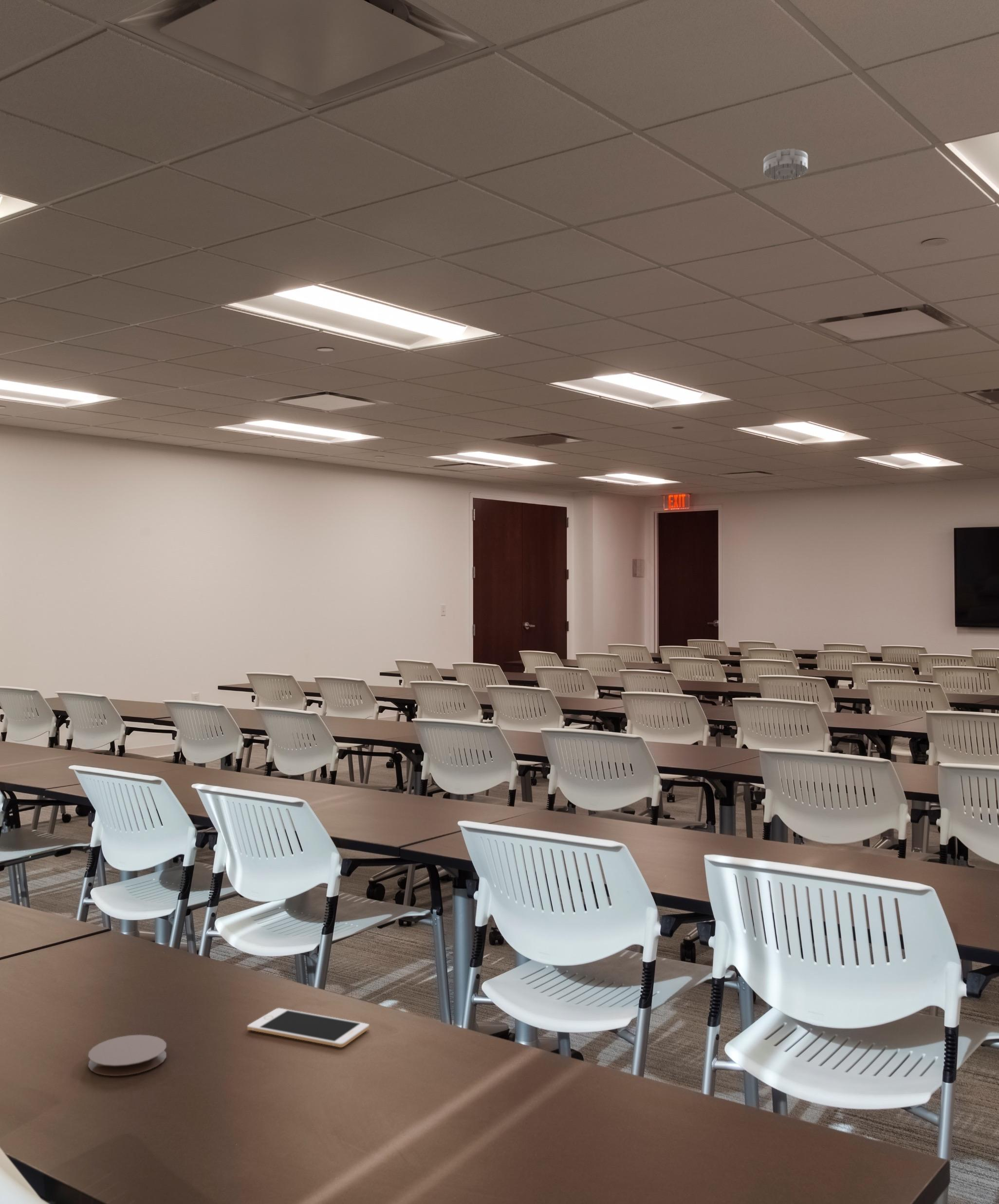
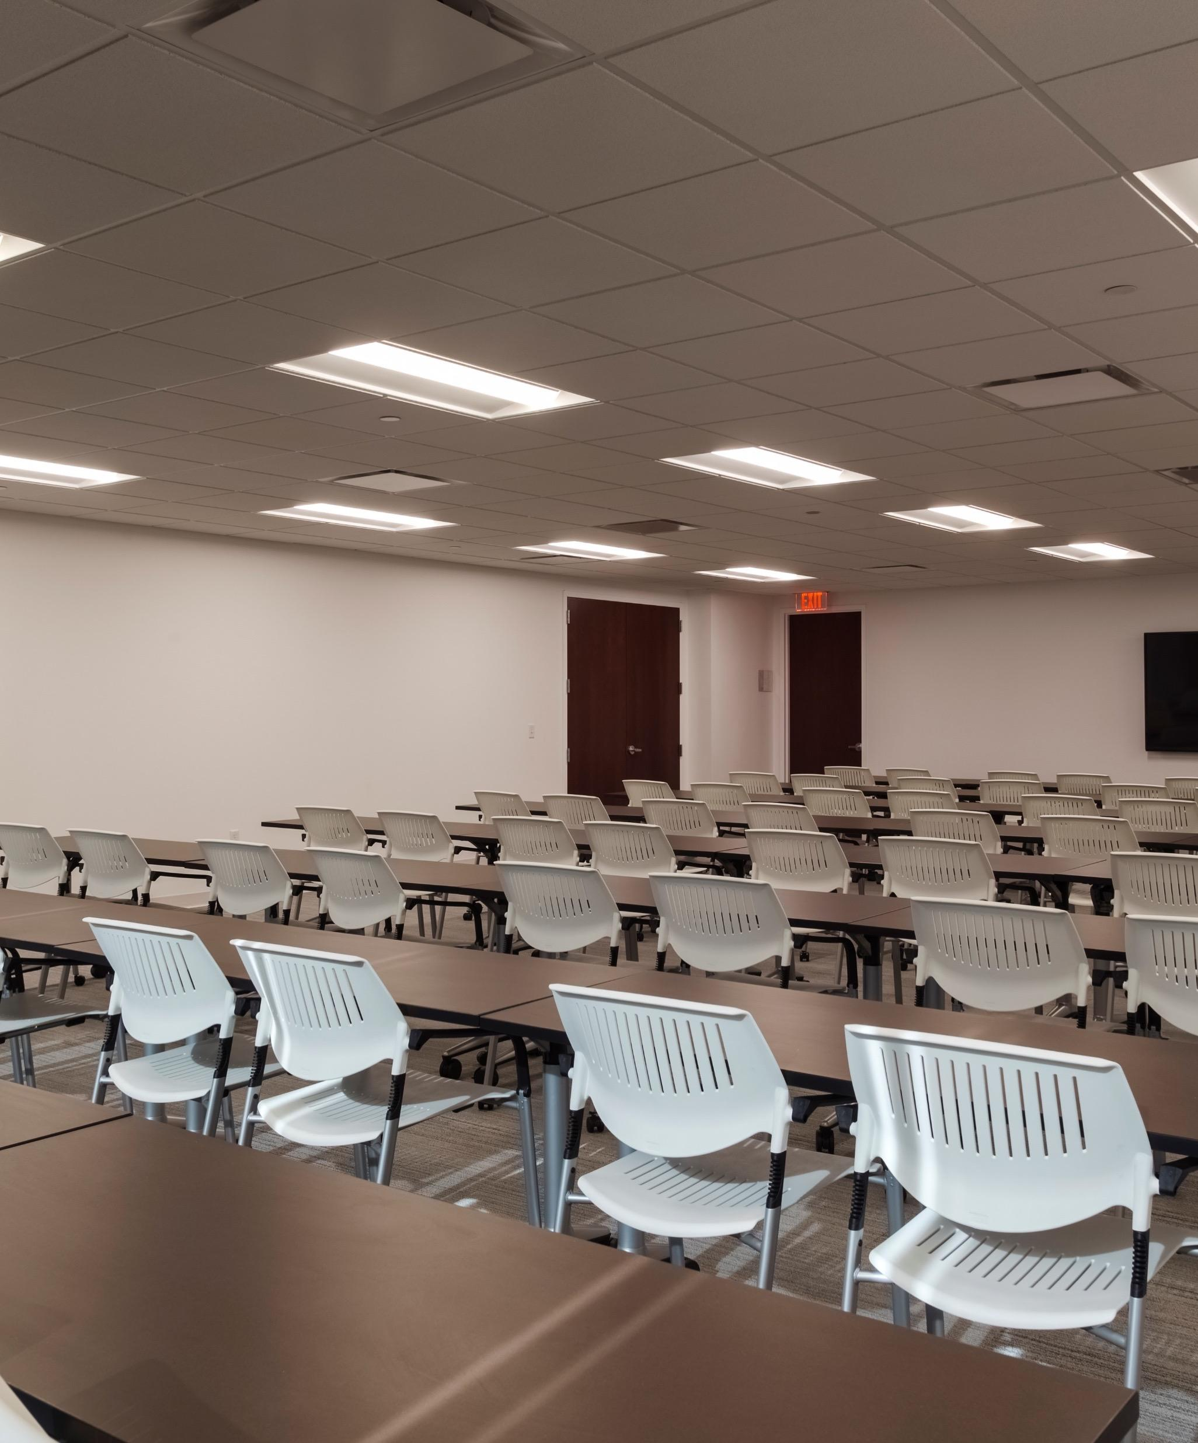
- coaster [88,1034,167,1076]
- smoke detector [763,148,808,181]
- cell phone [247,1007,370,1048]
